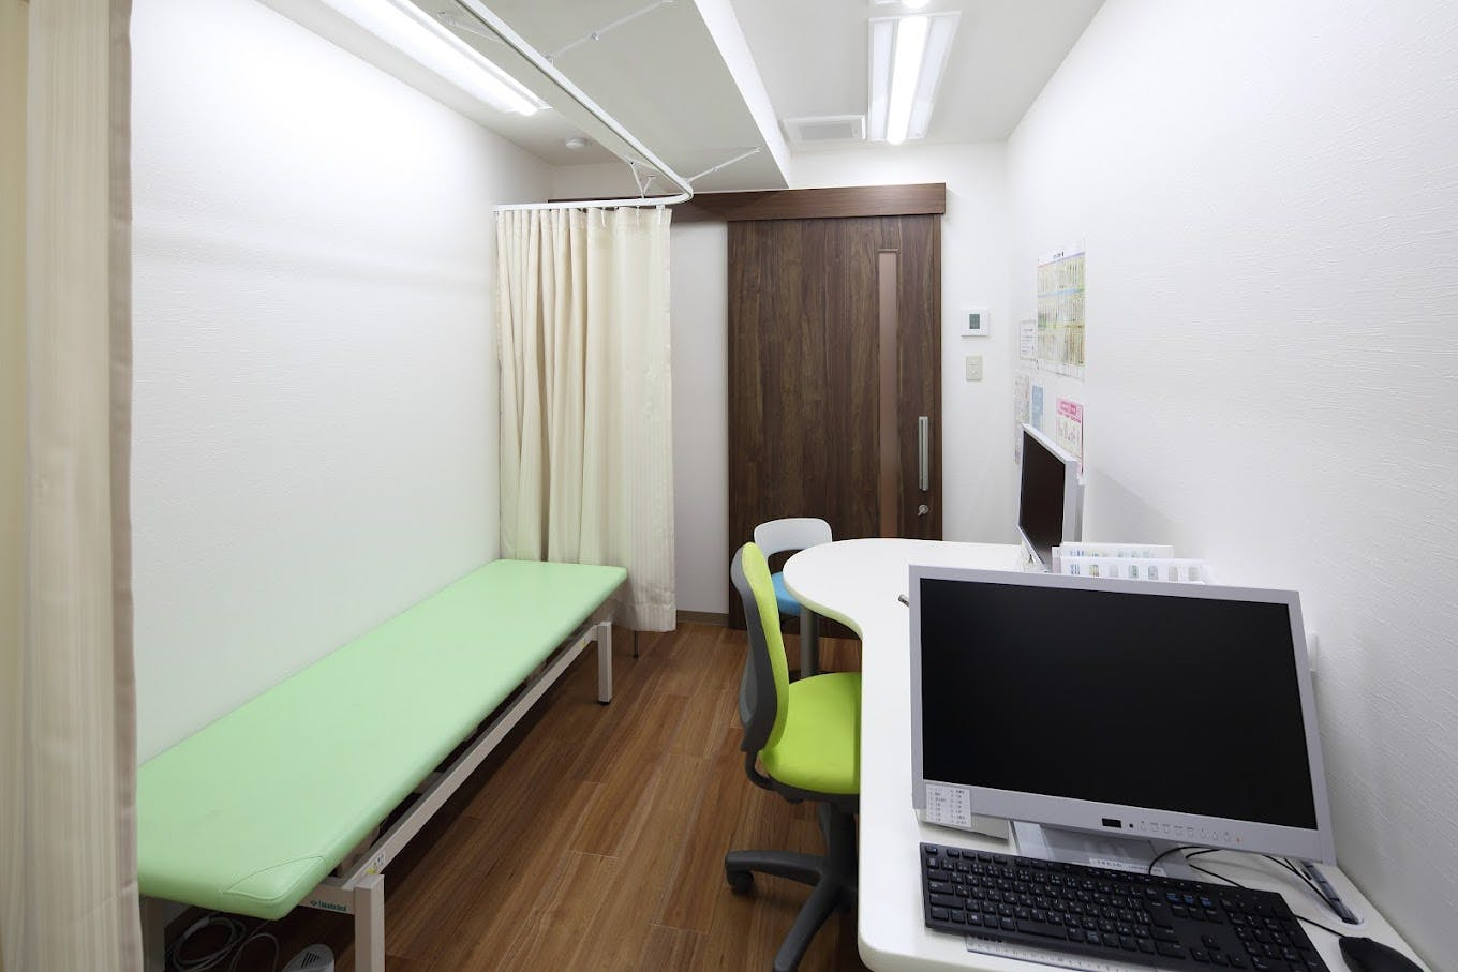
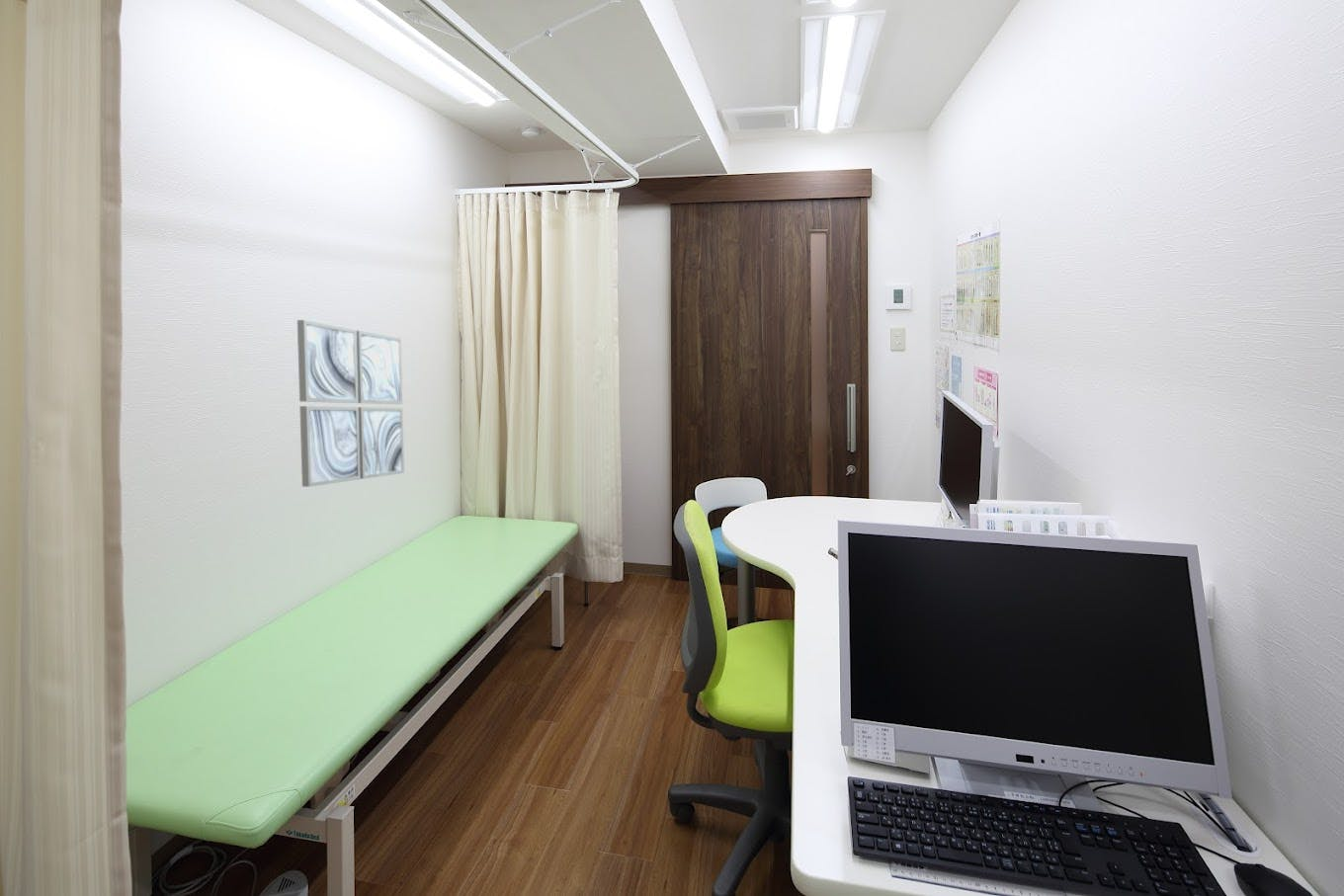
+ wall art [296,319,405,488]
